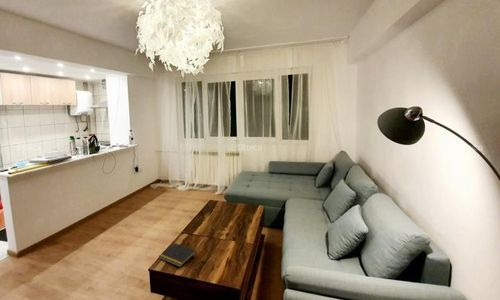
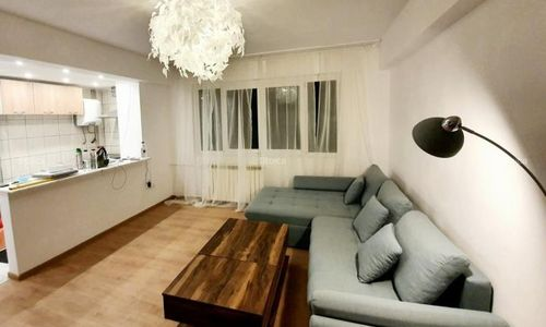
- notepad [157,242,197,268]
